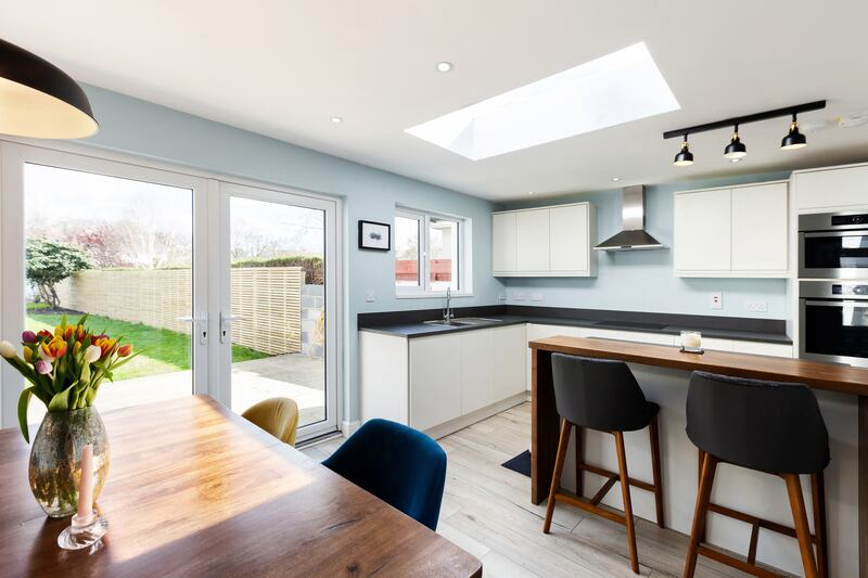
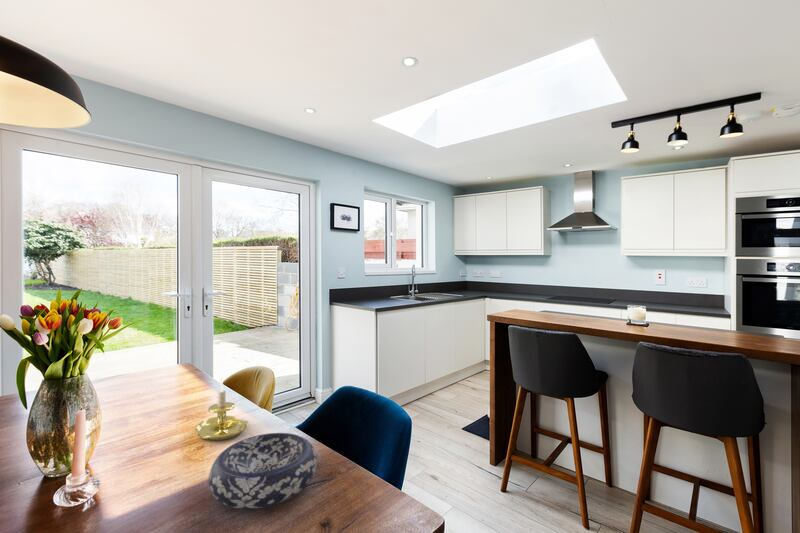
+ candle holder [194,376,248,441]
+ decorative bowl [208,432,318,510]
